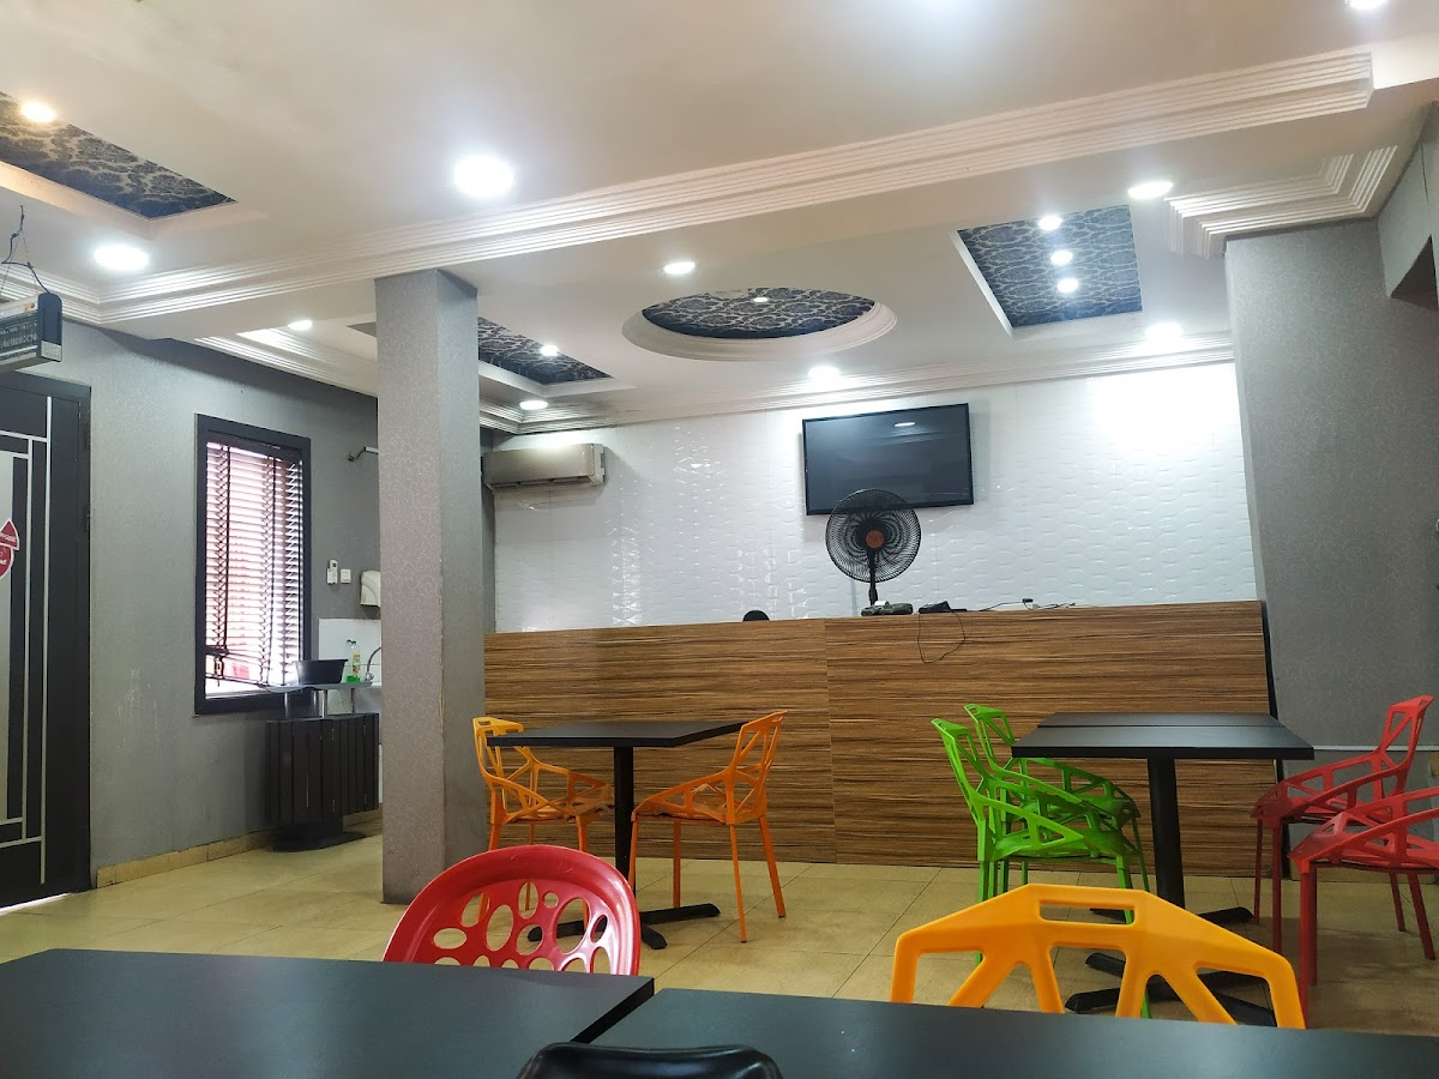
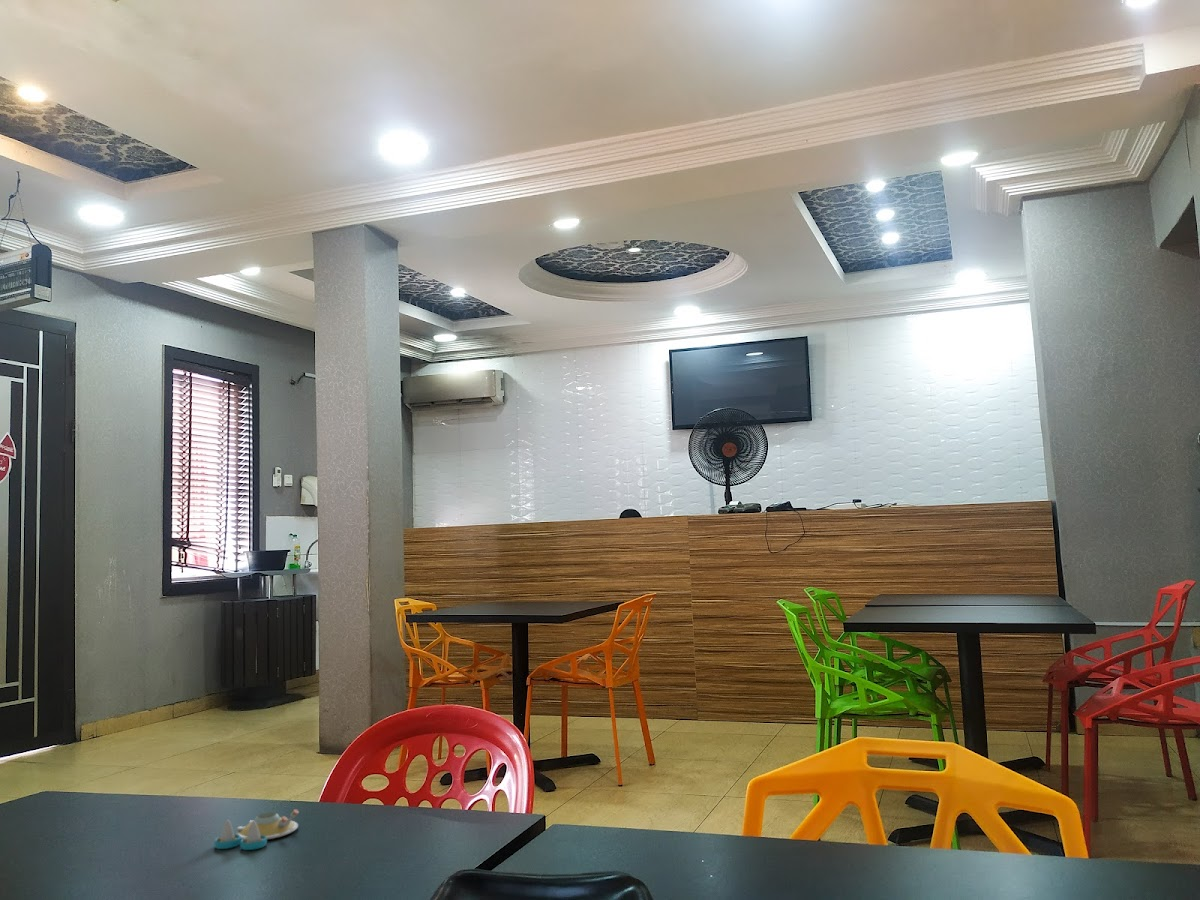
+ salt and pepper shaker set [213,808,300,851]
